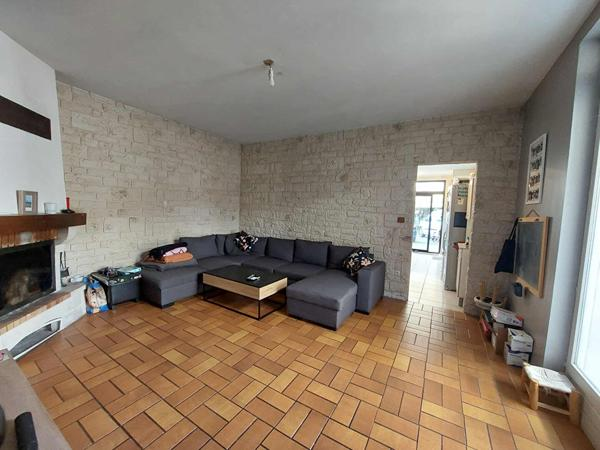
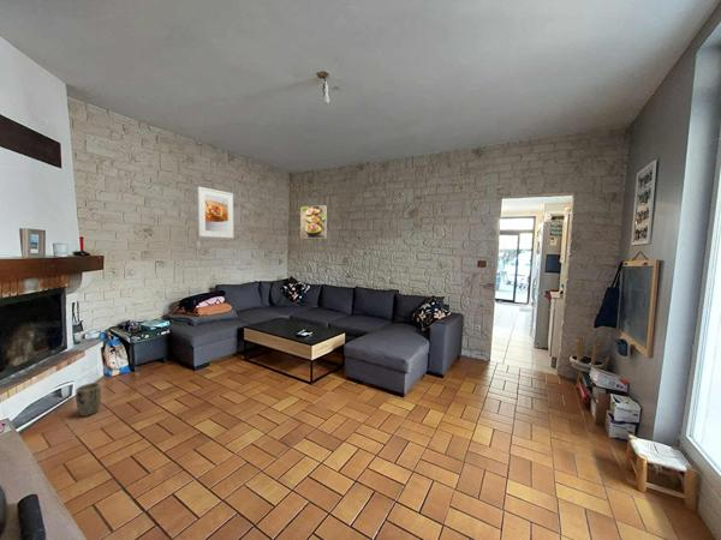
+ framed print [299,204,328,239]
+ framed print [197,186,234,239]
+ plant pot [75,382,102,418]
